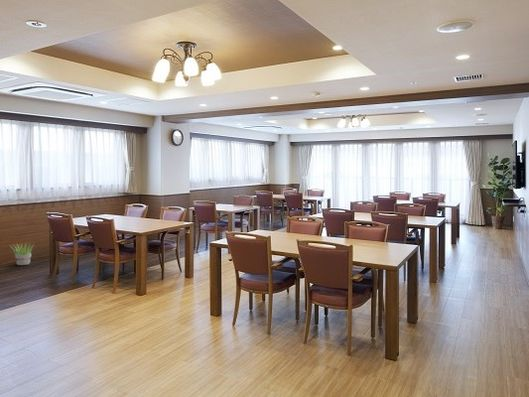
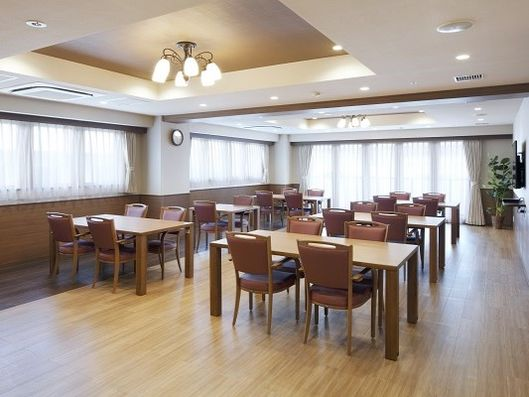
- potted plant [10,242,35,266]
